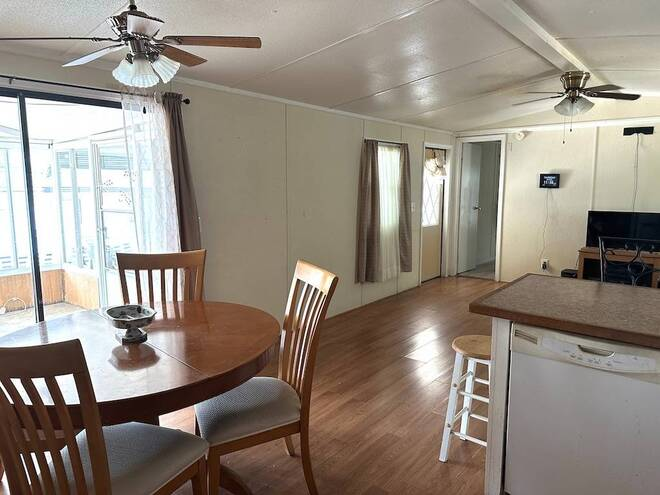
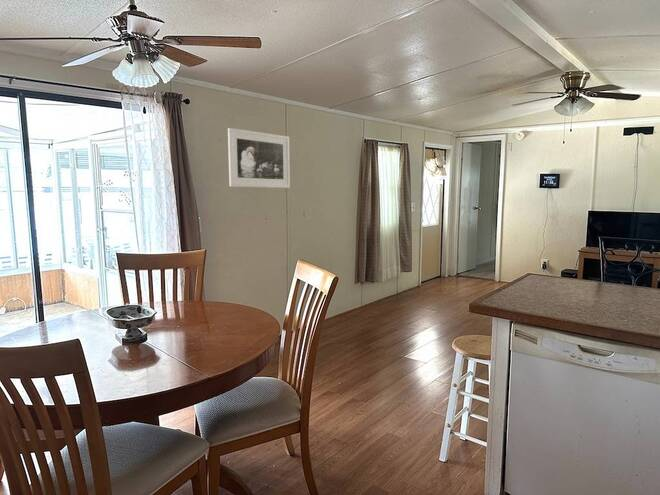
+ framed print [227,127,291,189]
